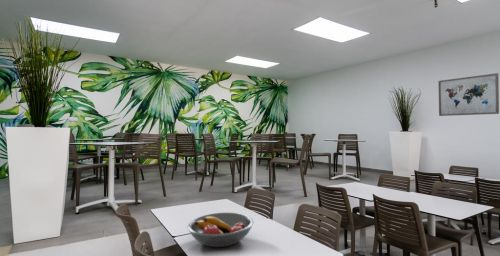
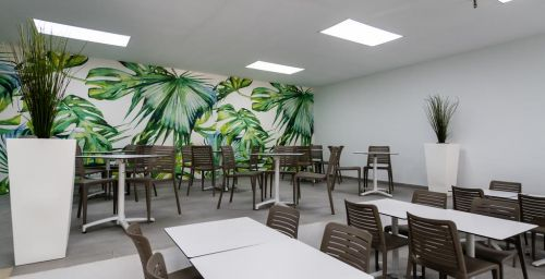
- wall art [437,72,500,117]
- fruit bowl [187,212,254,248]
